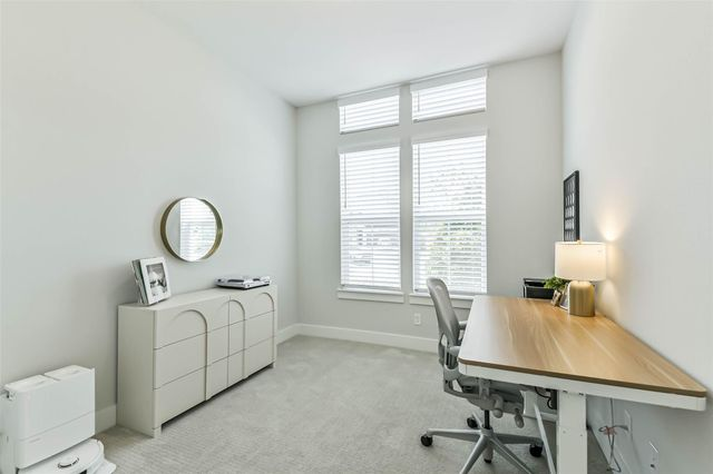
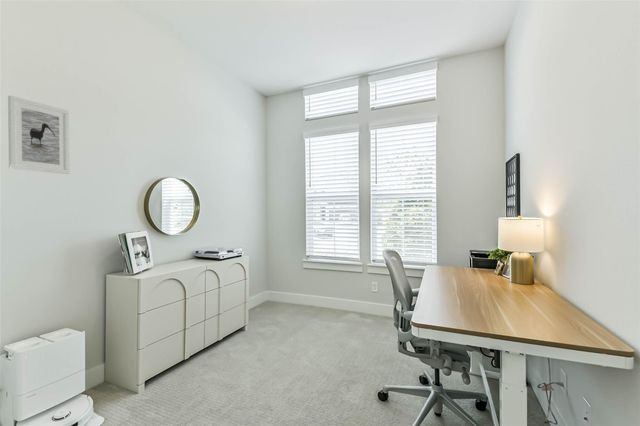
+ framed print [7,95,71,175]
